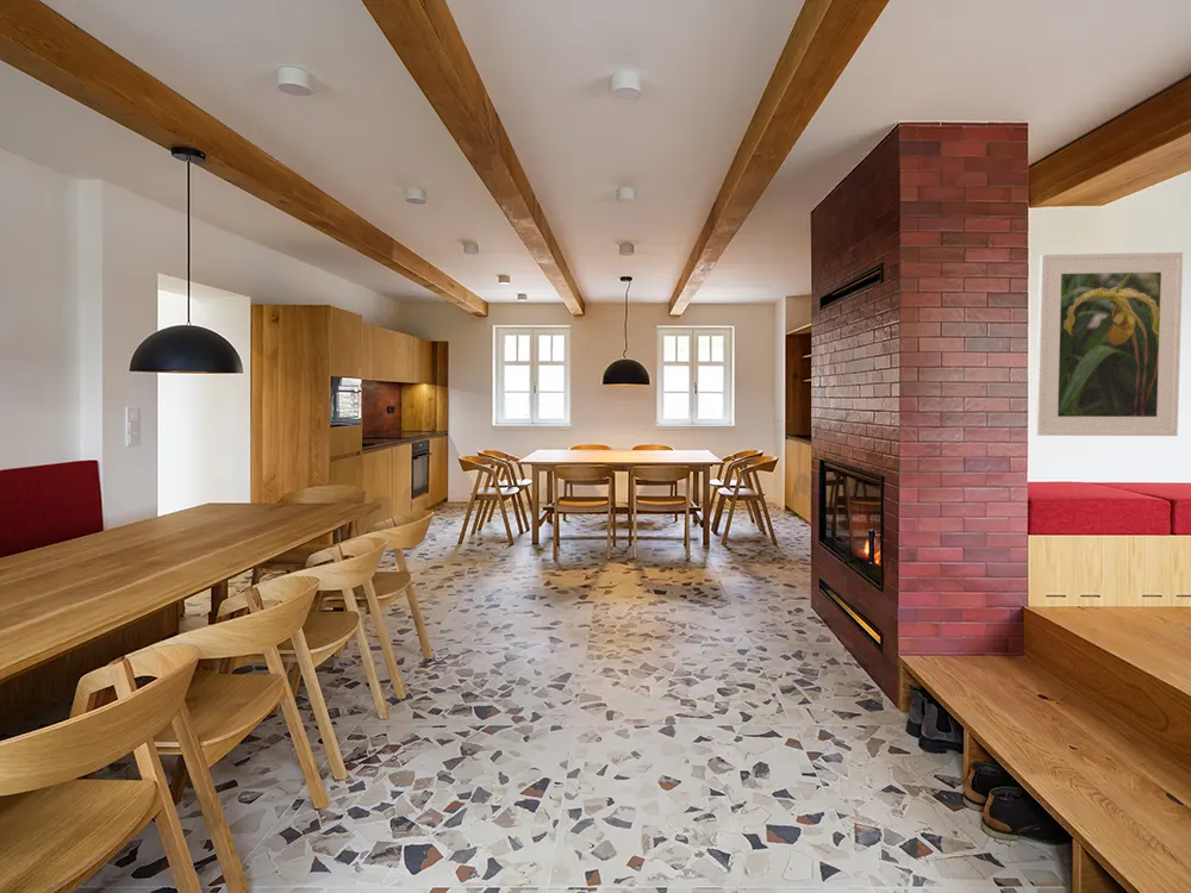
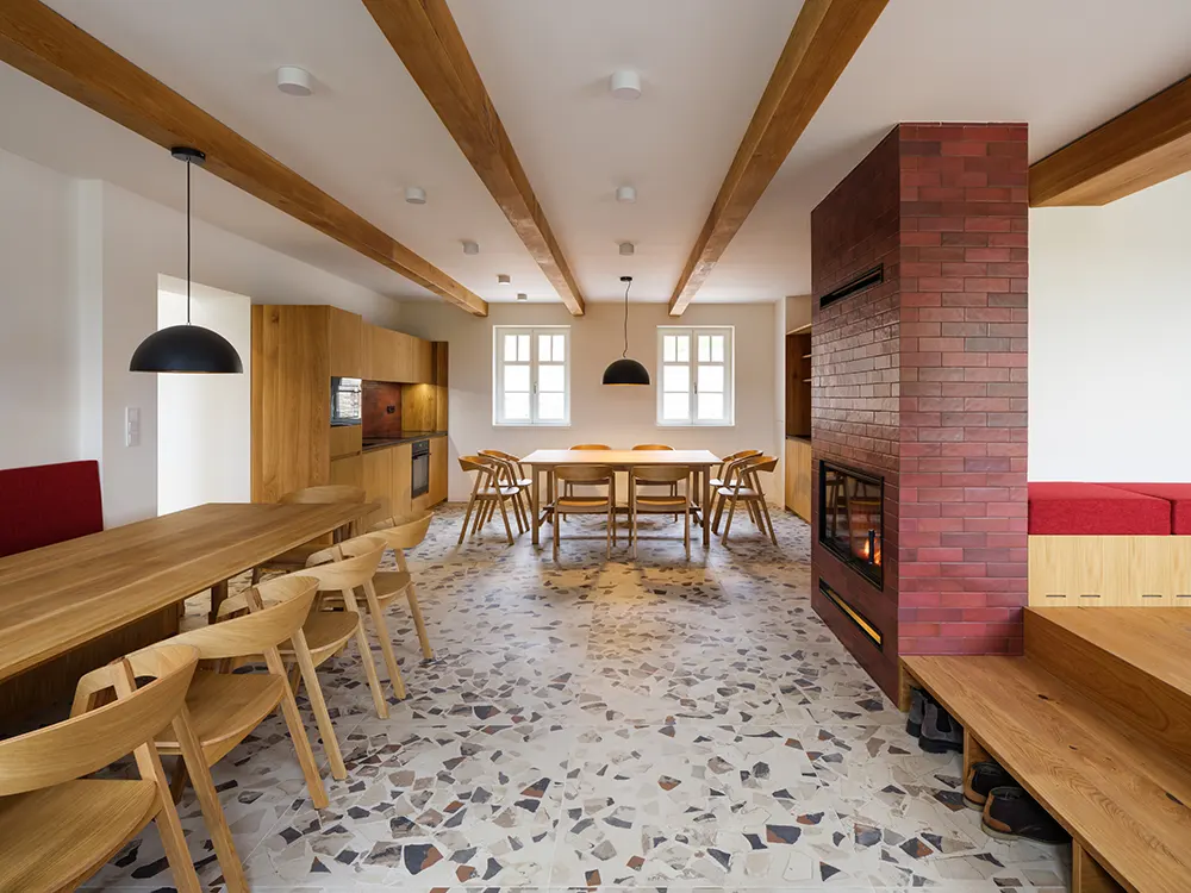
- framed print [1035,251,1184,437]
